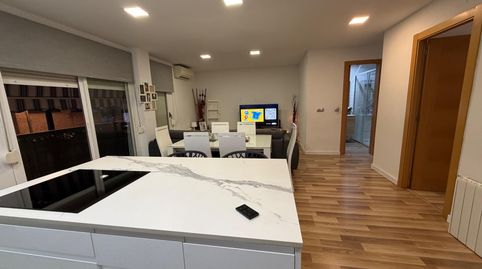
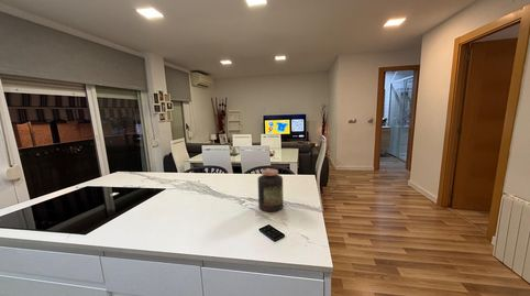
+ jar [257,168,285,212]
